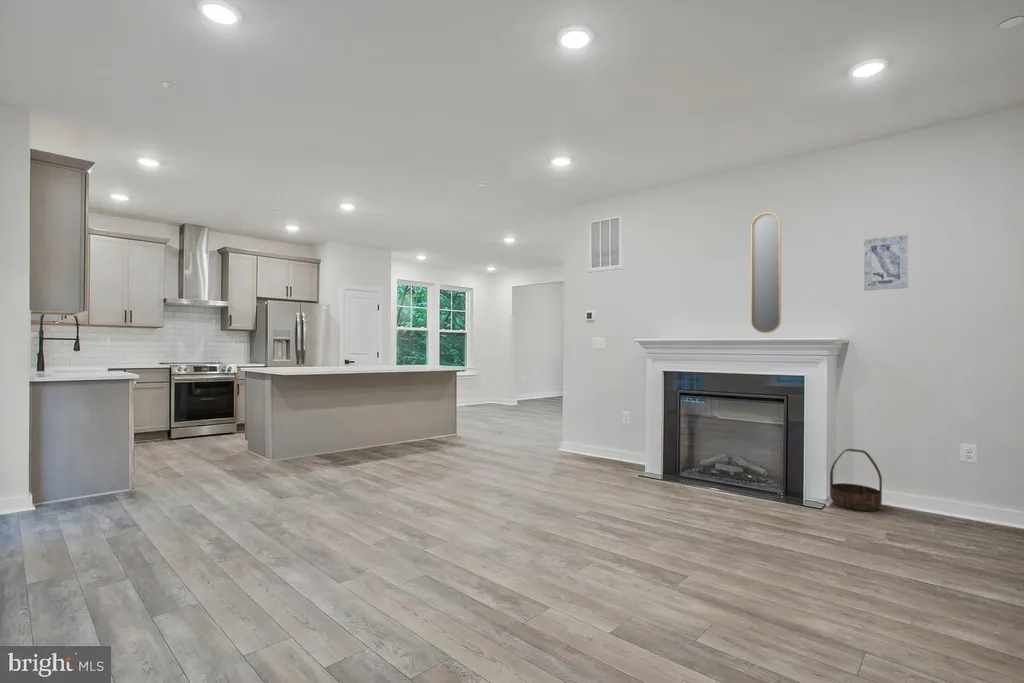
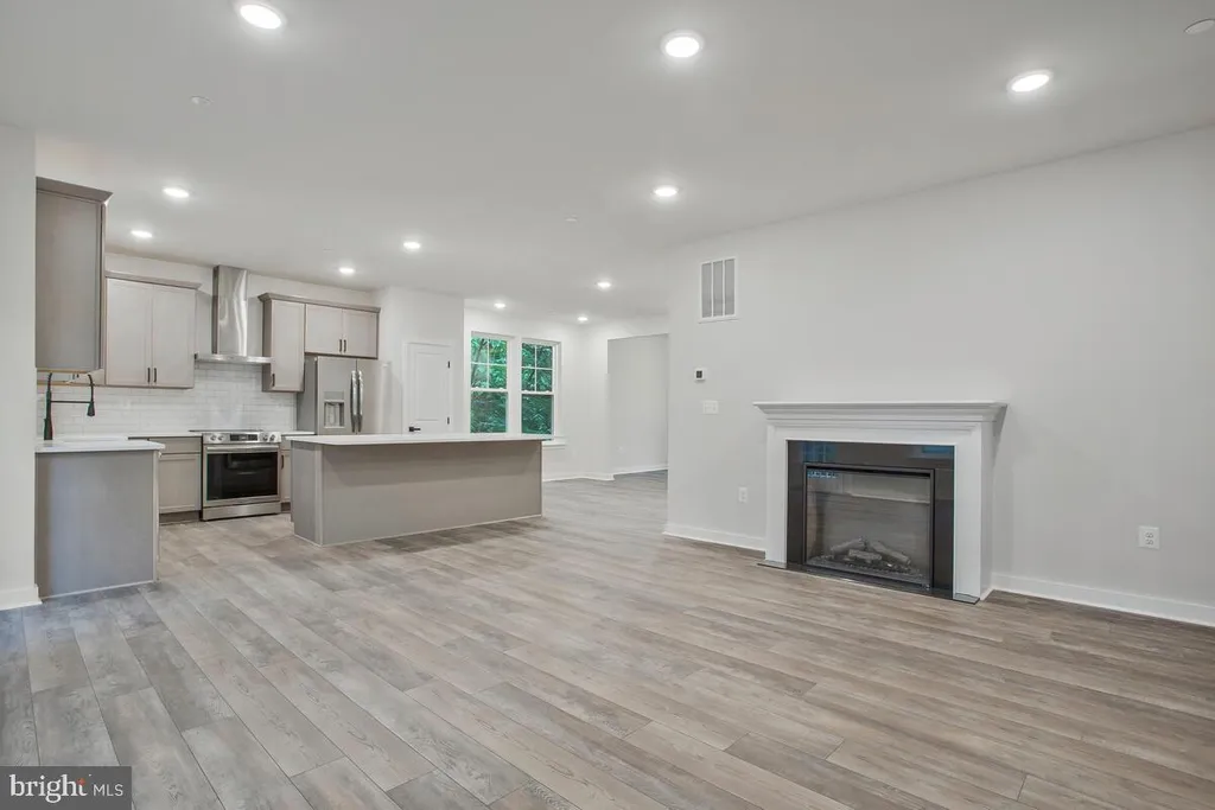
- basket [829,448,883,512]
- wall art [863,234,909,291]
- home mirror [750,212,782,334]
